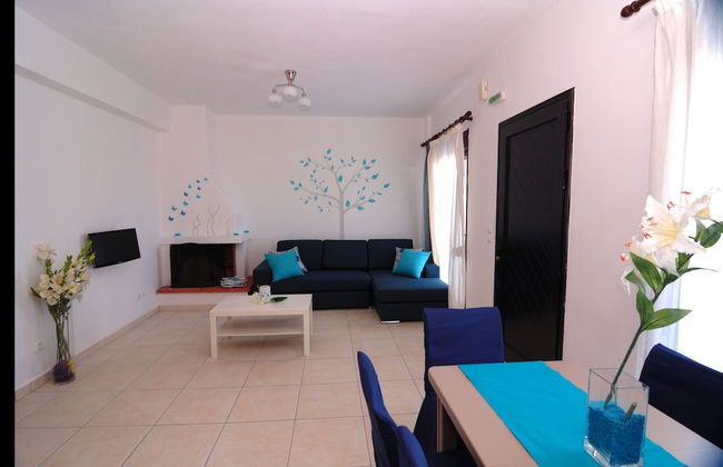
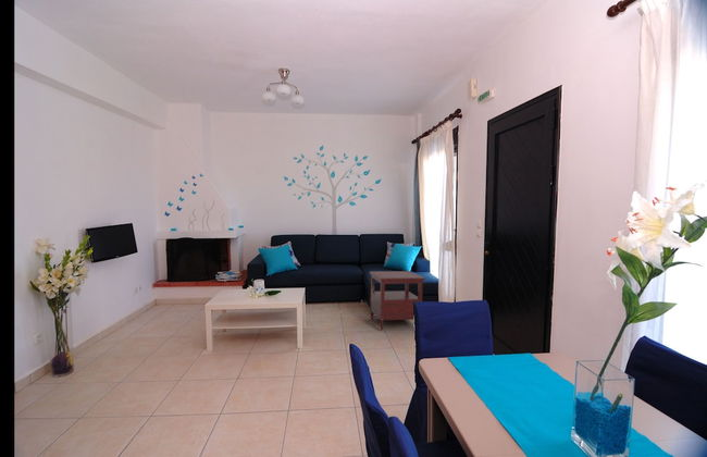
+ side table [369,270,426,331]
